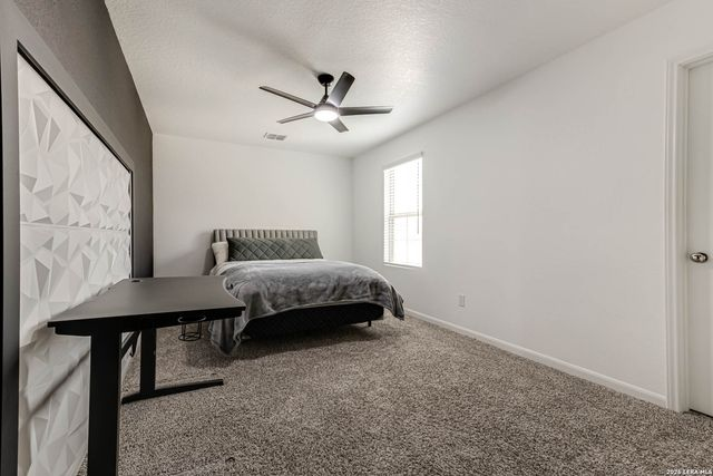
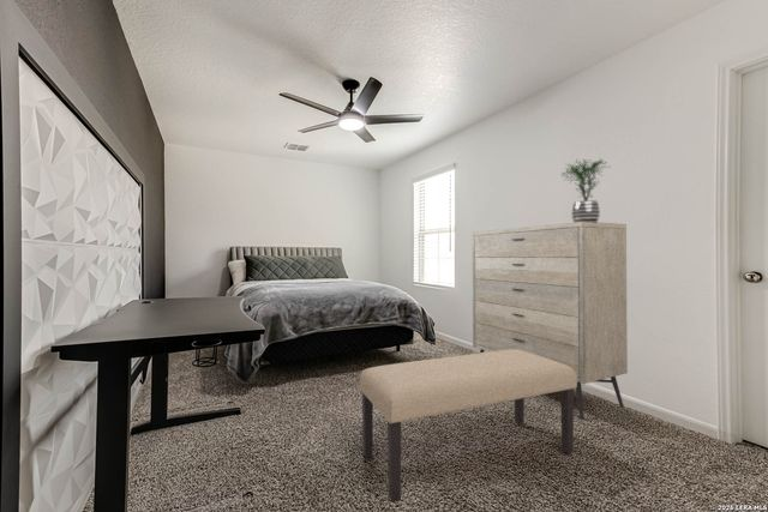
+ potted plant [560,156,612,223]
+ dresser [472,222,629,421]
+ bench [359,349,577,504]
